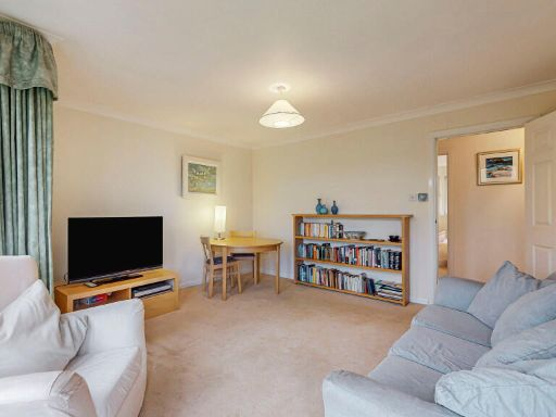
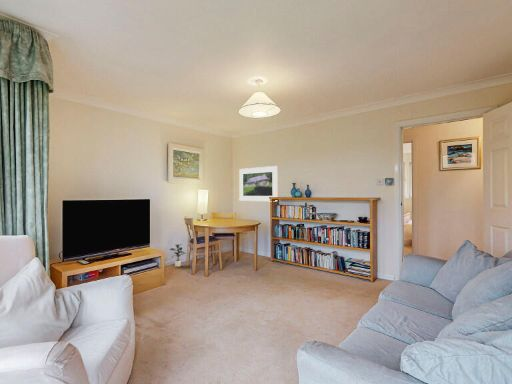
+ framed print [238,165,279,202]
+ potted plant [169,243,187,268]
